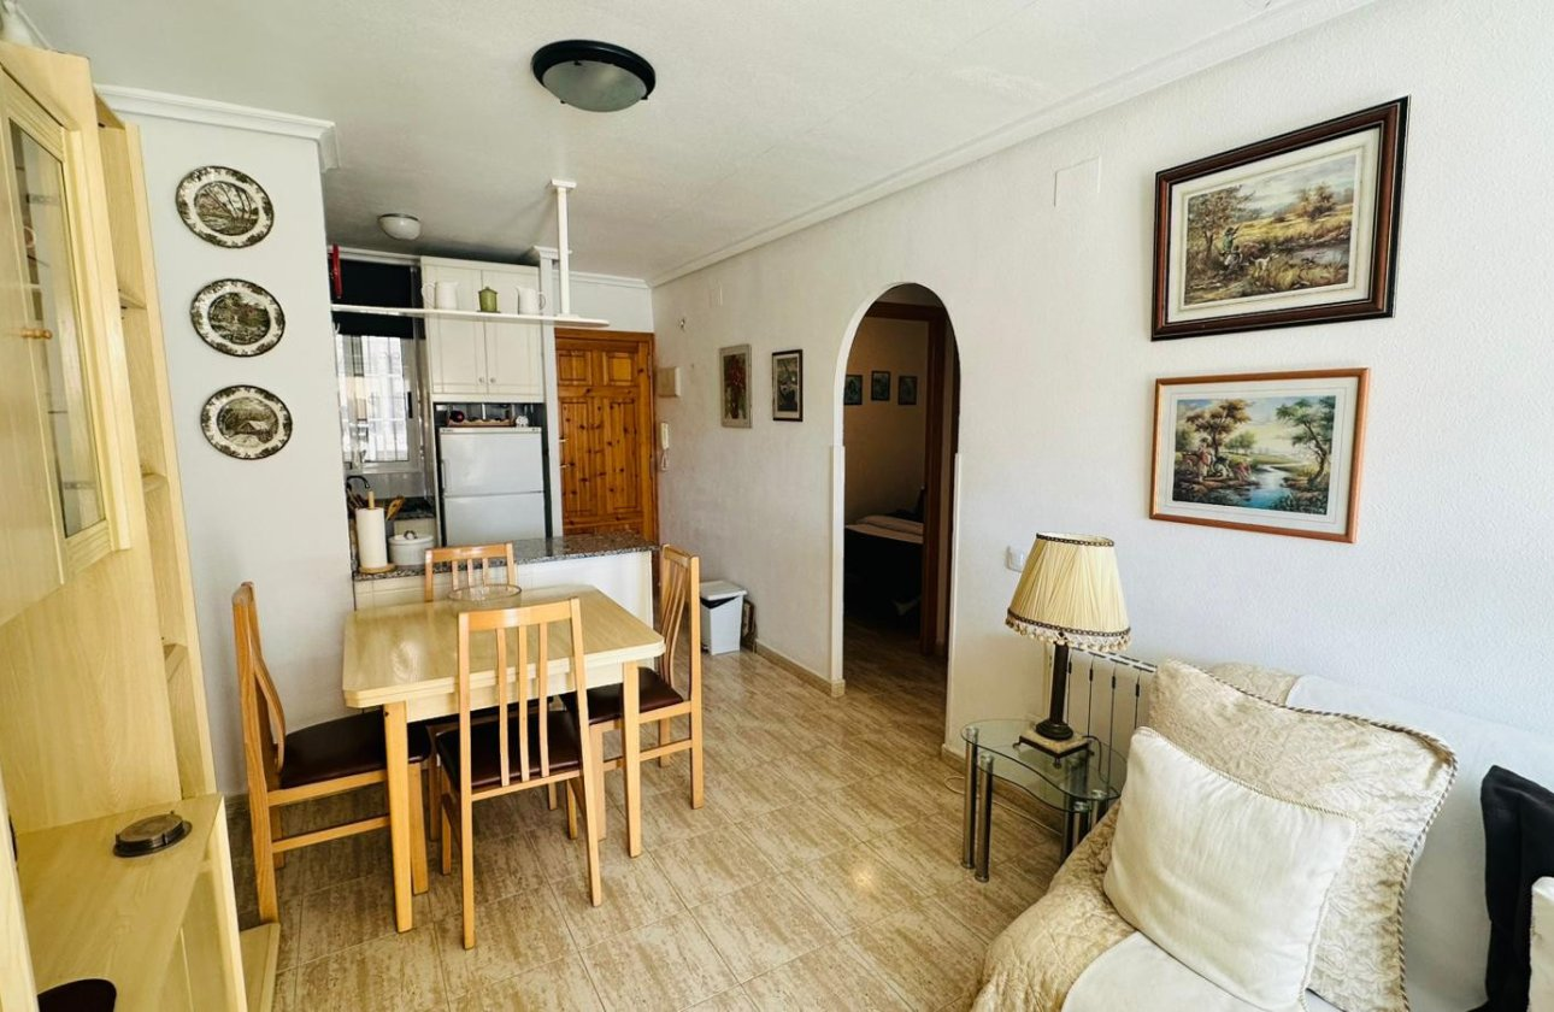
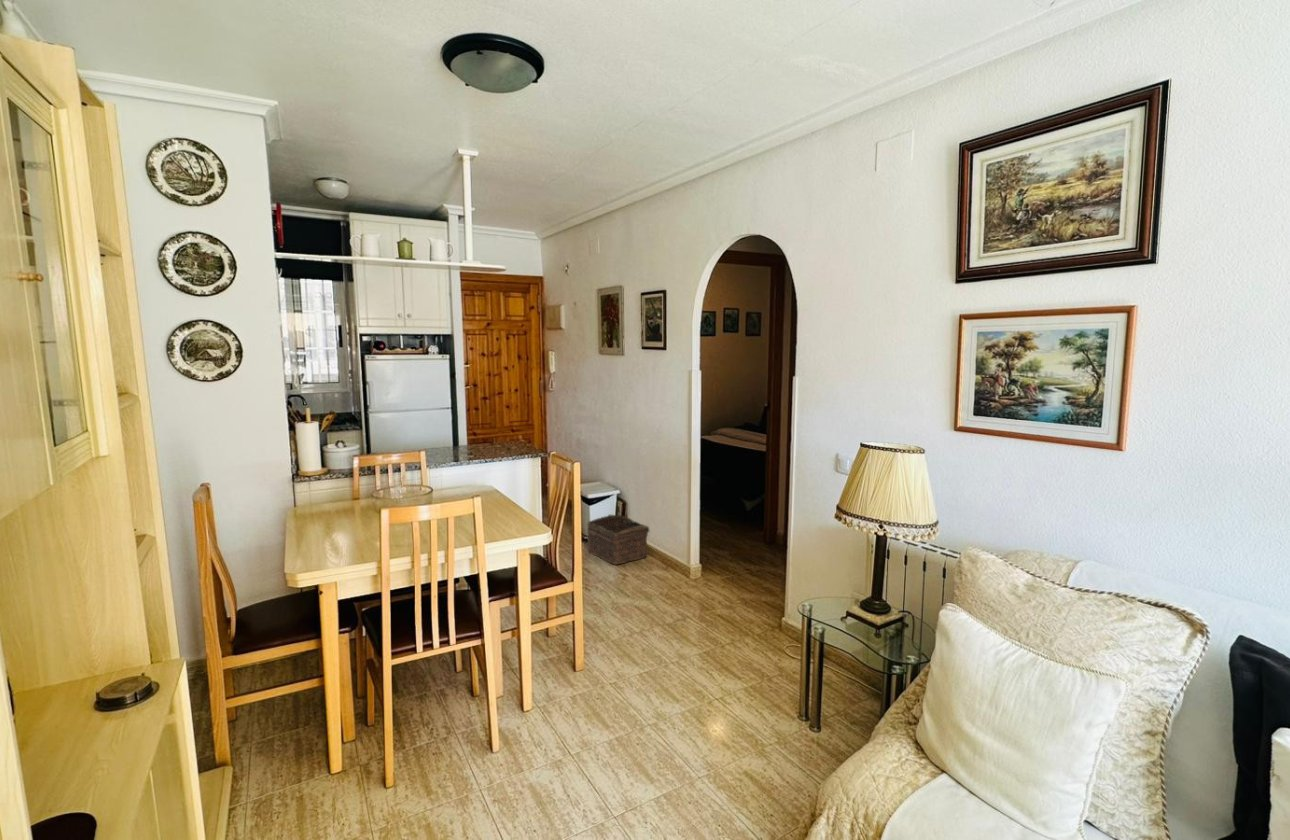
+ basket [586,514,650,565]
